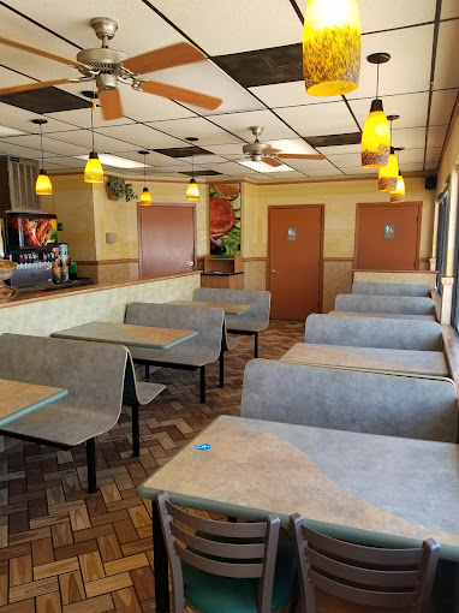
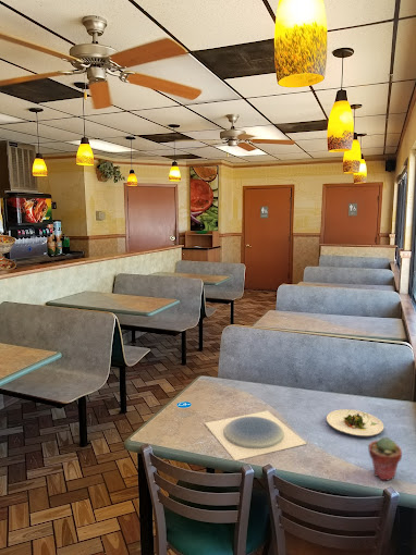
+ plate [204,410,308,461]
+ salad plate [326,408,384,437]
+ potted succulent [367,435,403,481]
